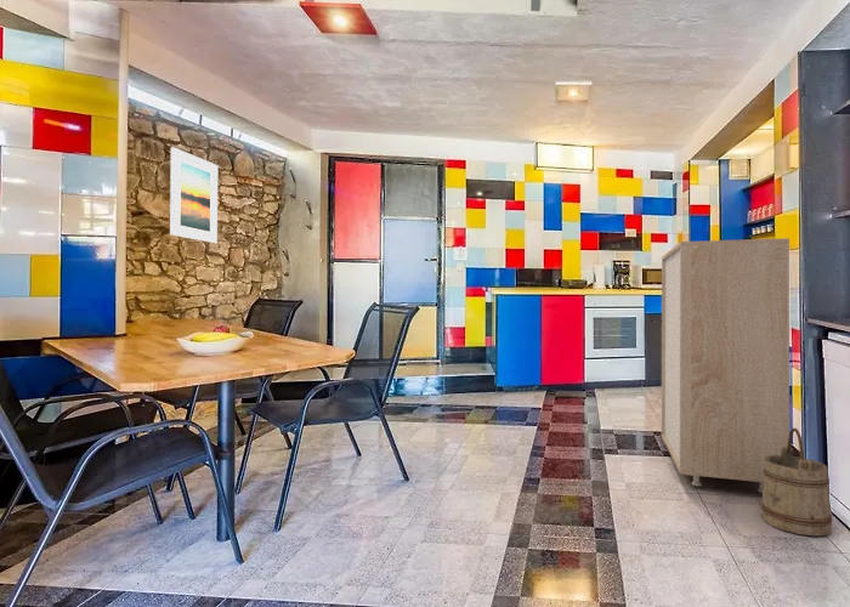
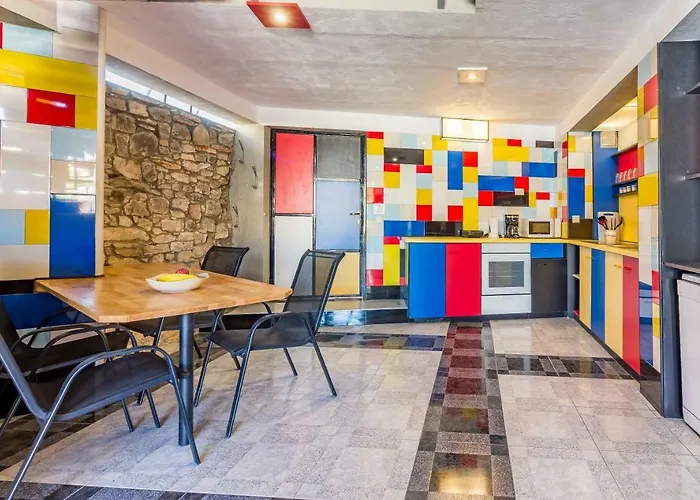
- storage cabinet [661,237,790,494]
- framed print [169,146,219,244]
- bucket [759,427,833,537]
